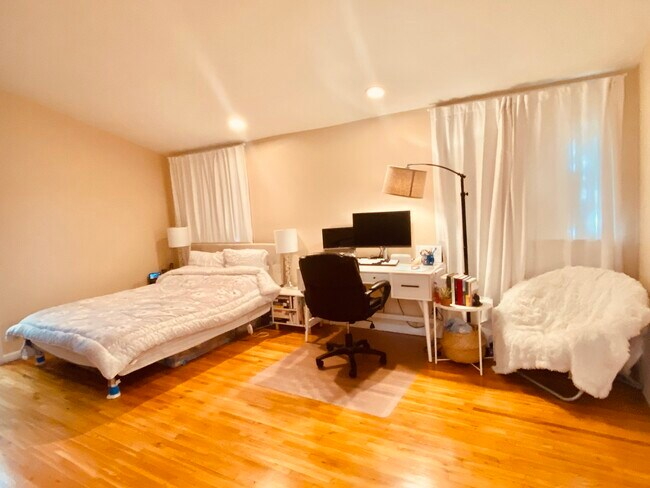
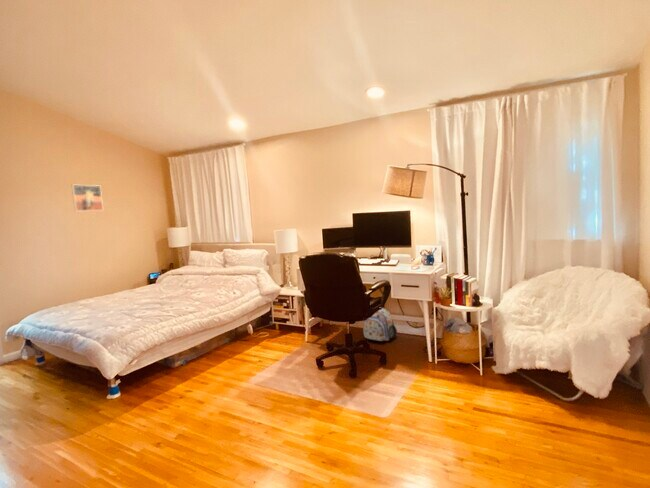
+ backpack [362,307,398,342]
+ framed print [71,184,104,212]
